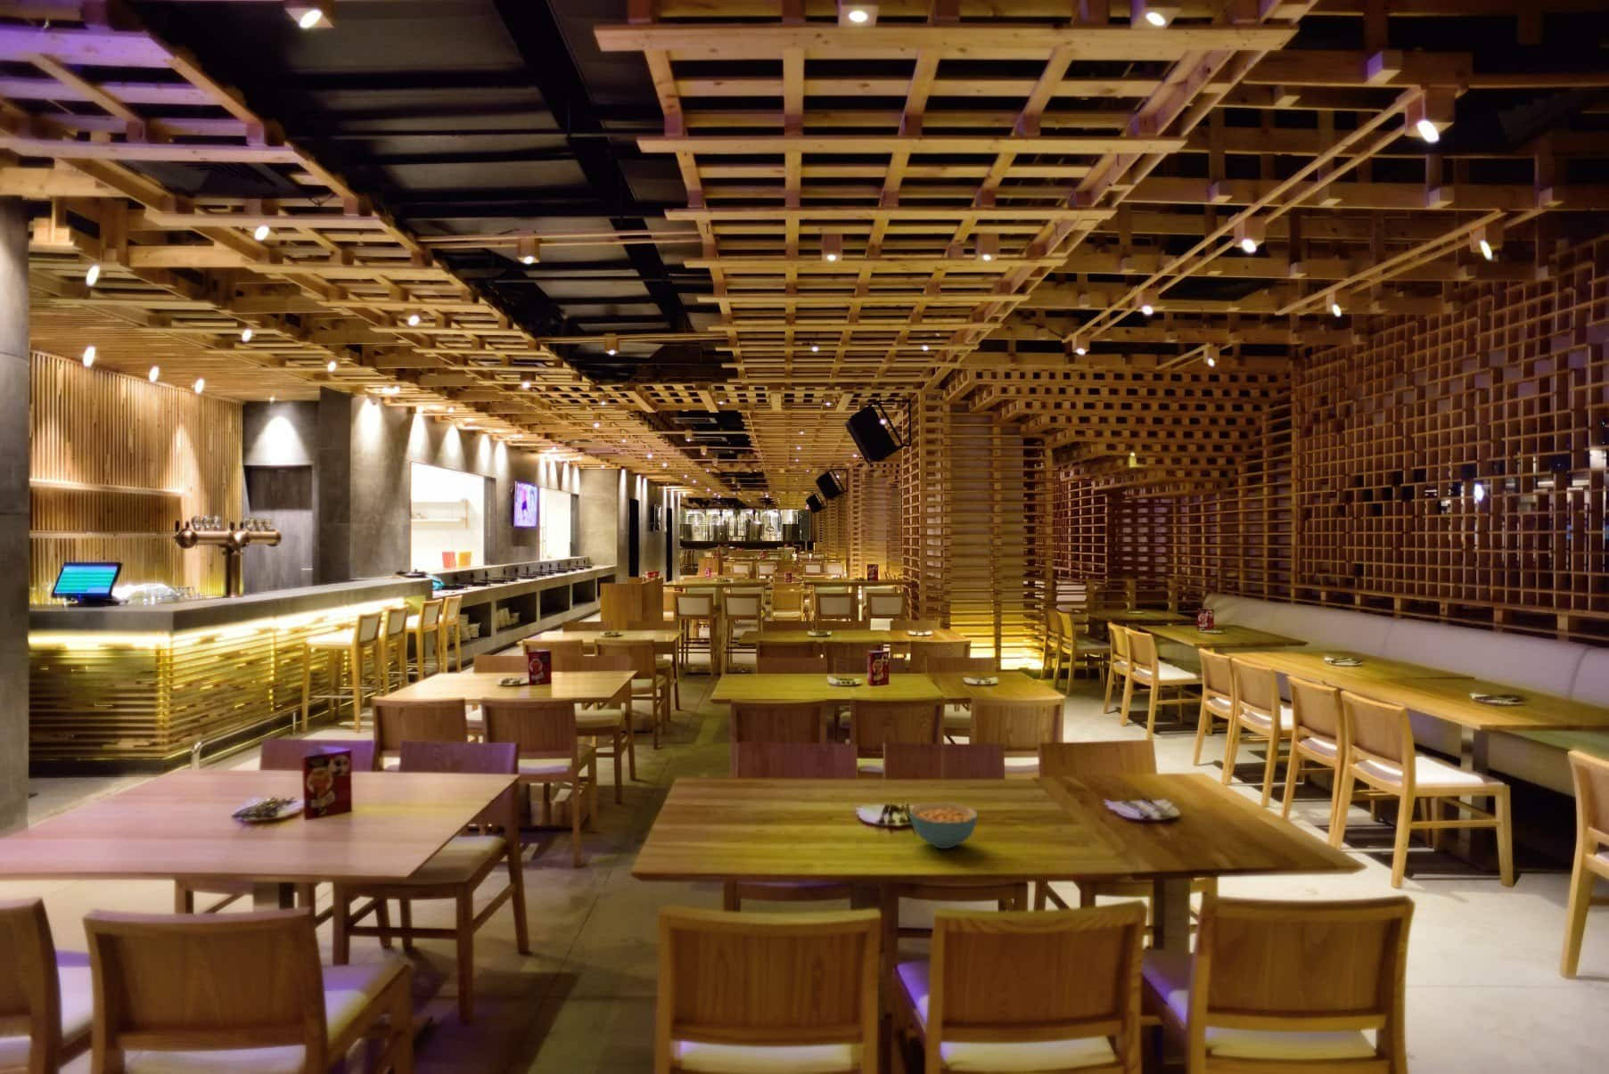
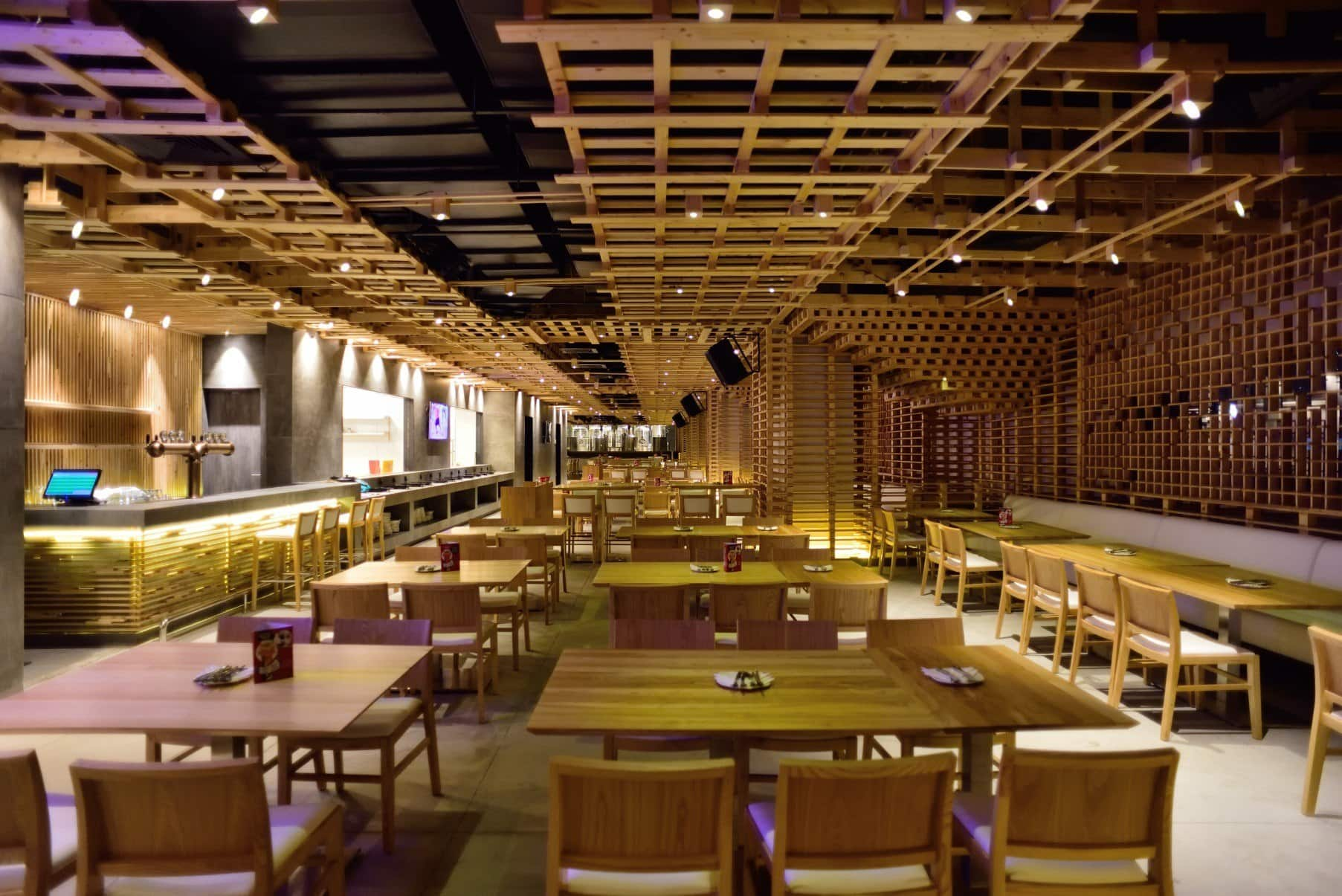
- cereal bowl [909,801,978,850]
